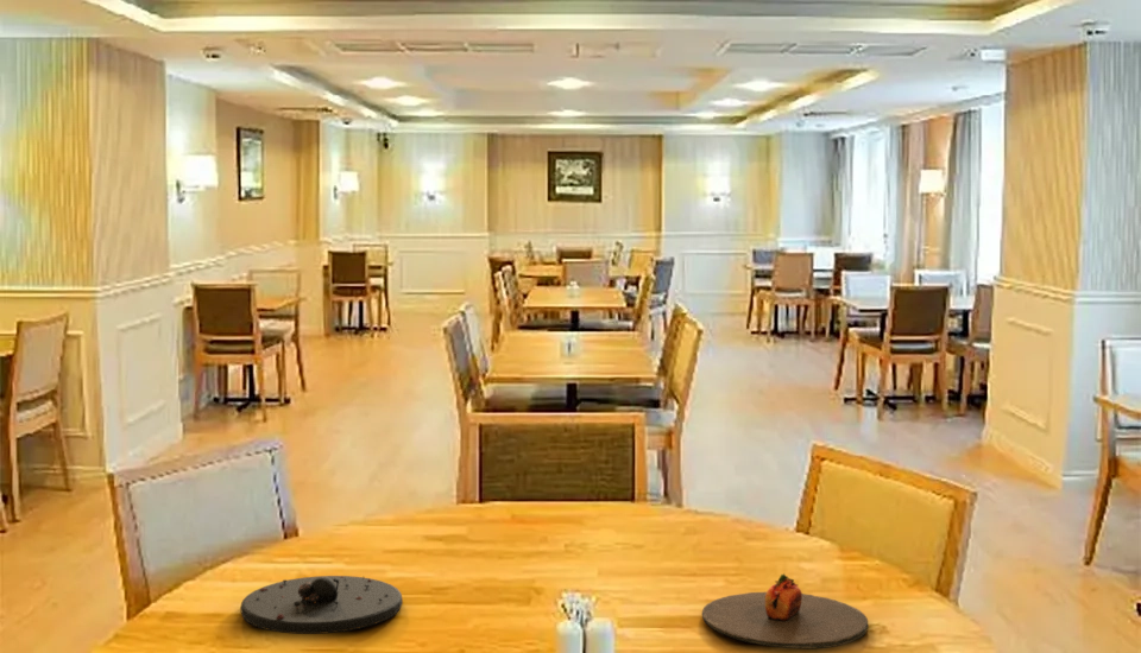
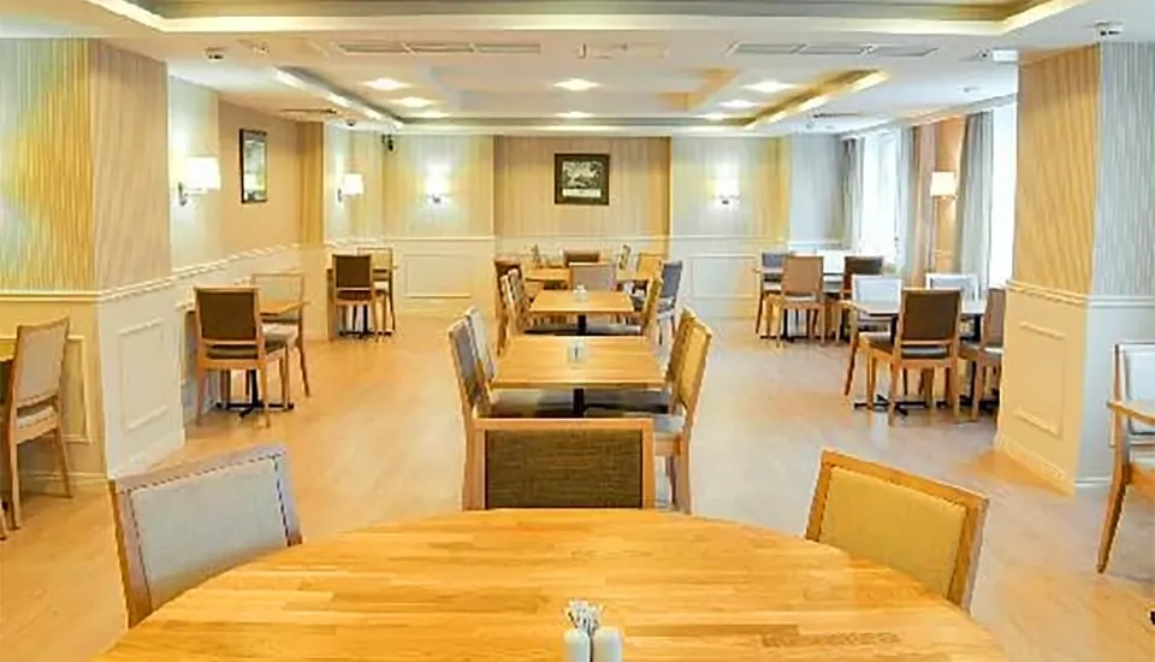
- plate [701,572,869,651]
- plate [239,575,404,635]
